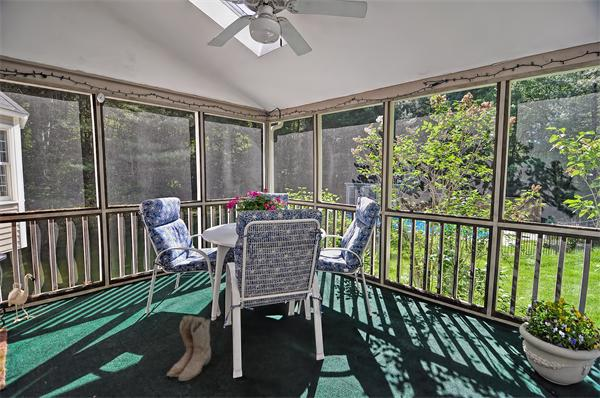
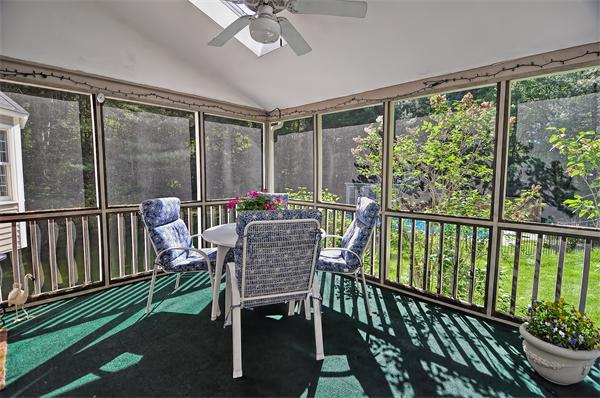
- boots [166,315,212,382]
